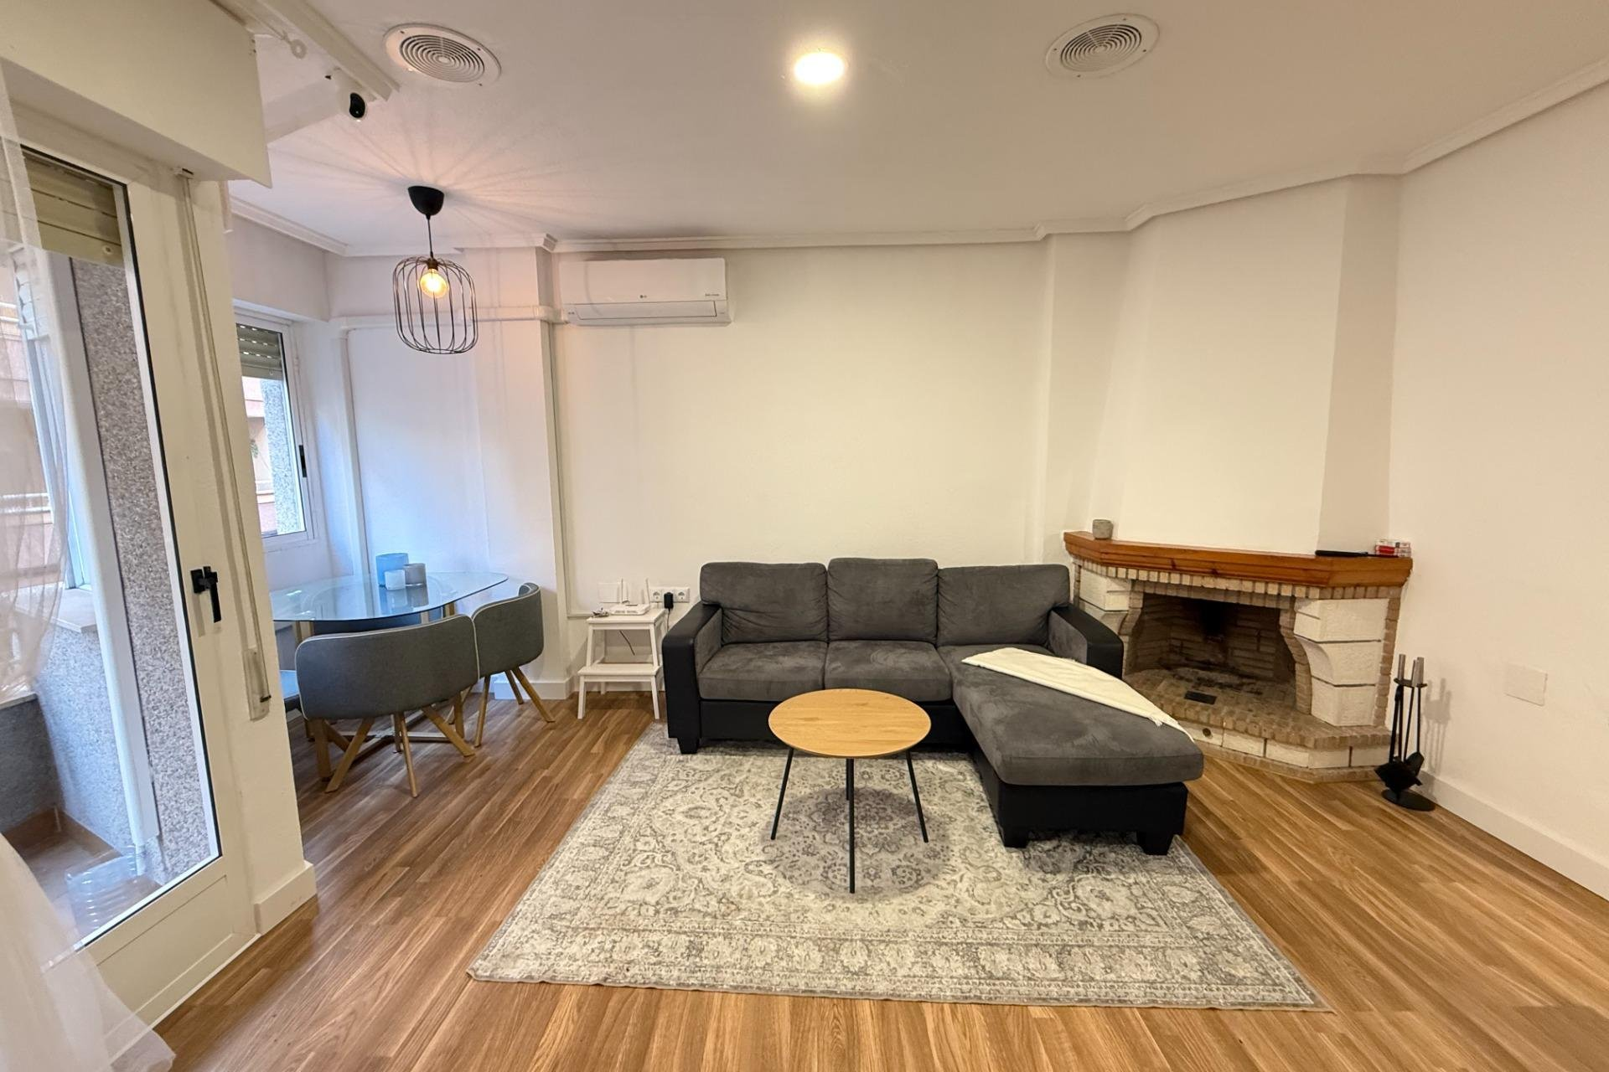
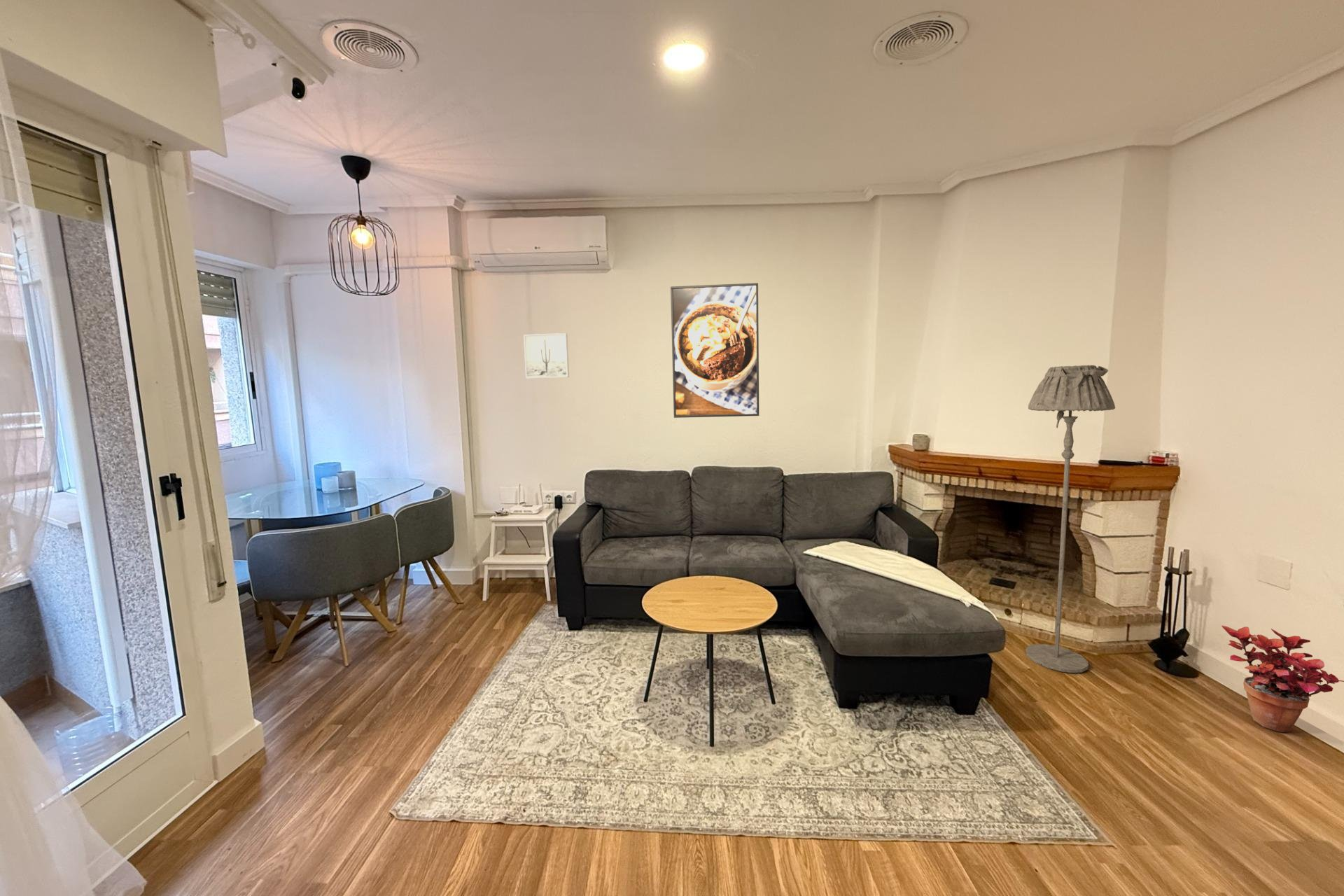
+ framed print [670,283,759,419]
+ floor lamp [1025,365,1116,673]
+ potted plant [1221,625,1344,733]
+ wall art [523,332,570,379]
